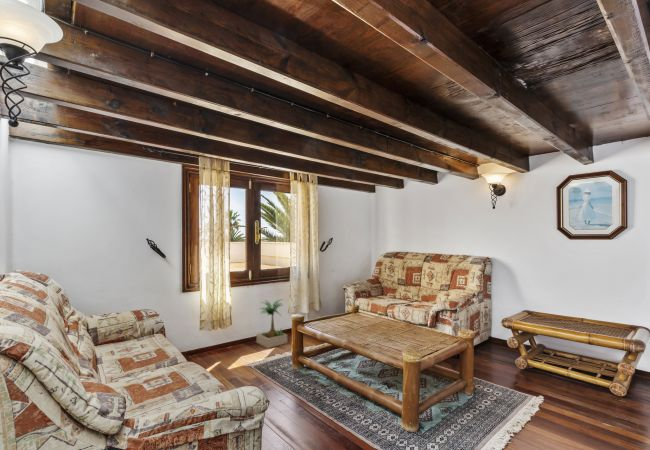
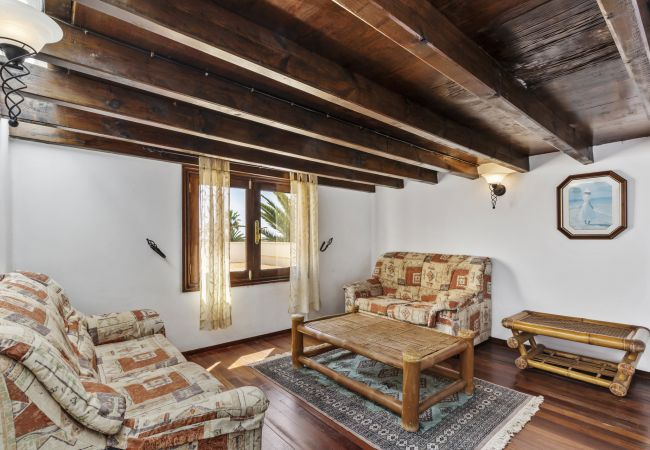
- potted plant [256,298,288,349]
